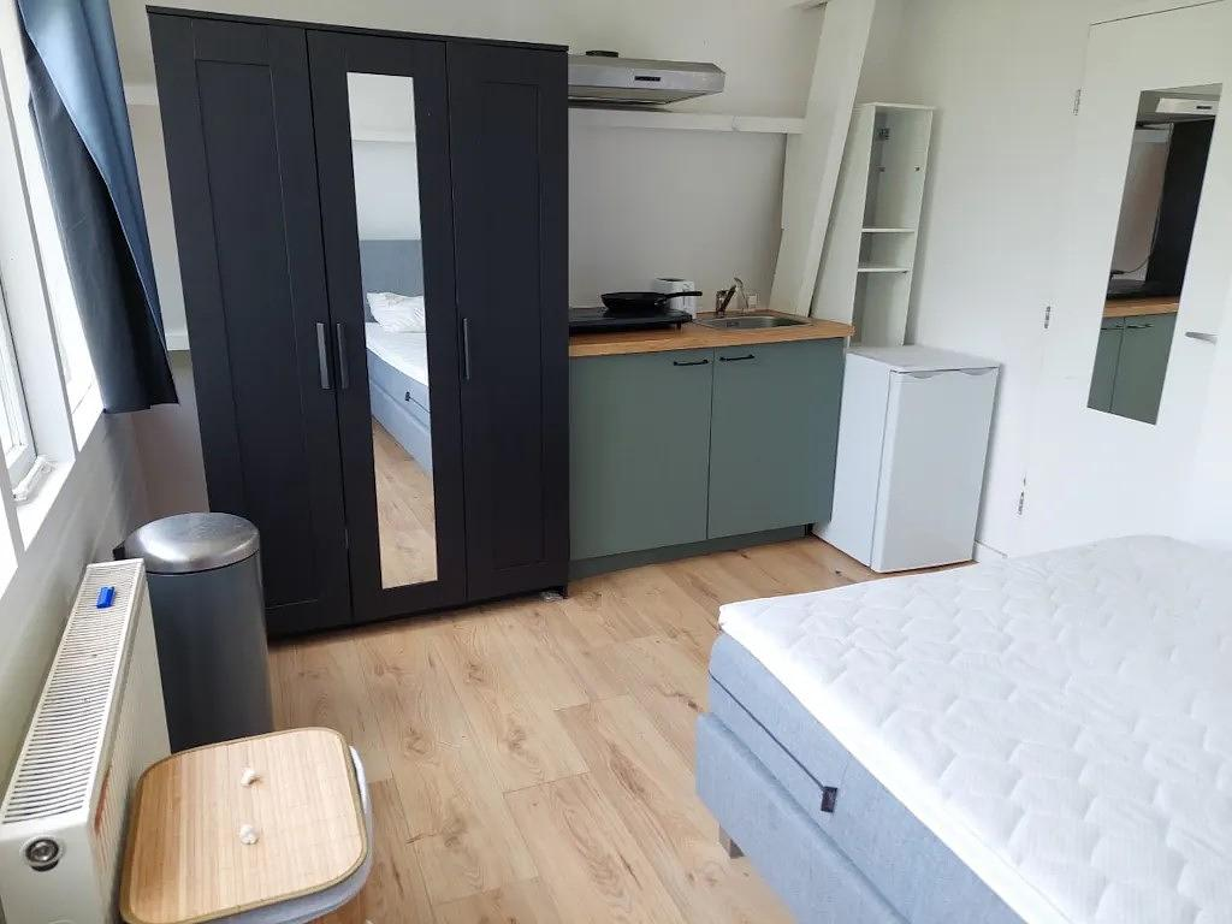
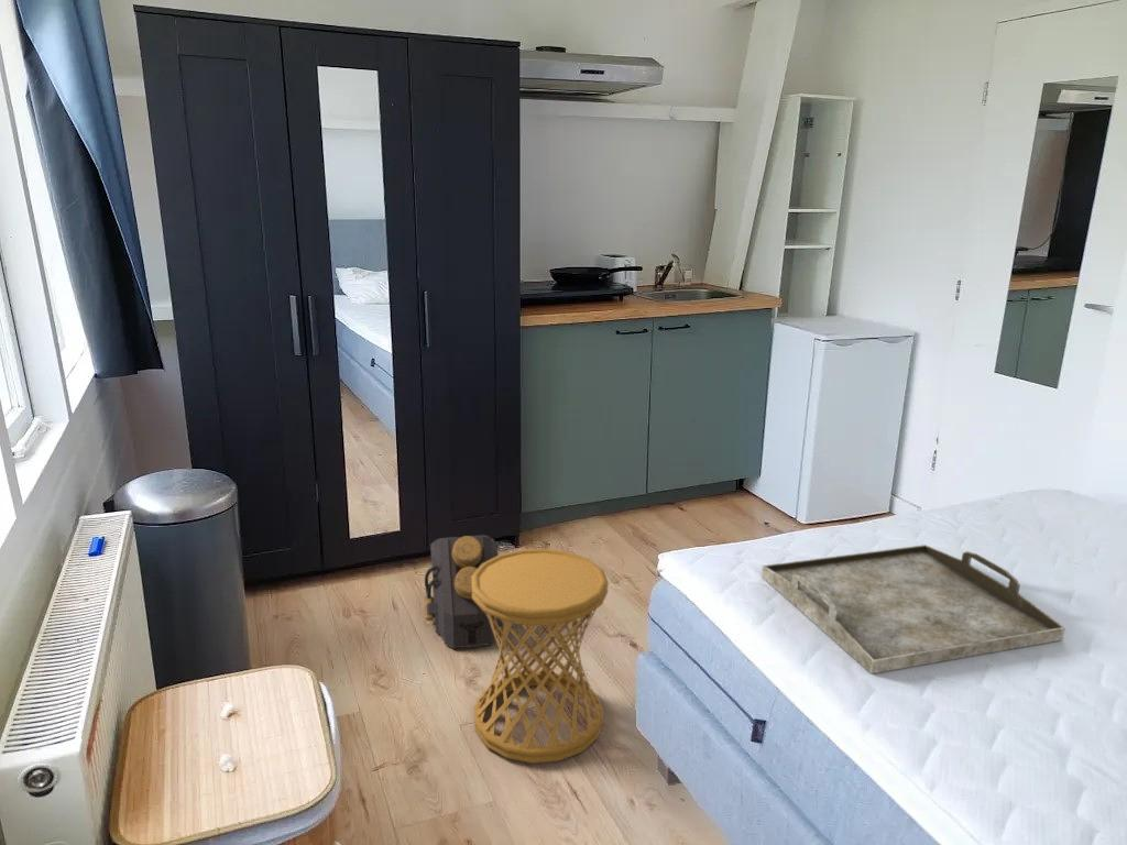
+ backpack [424,534,502,650]
+ side table [471,548,610,765]
+ serving tray [761,544,1066,674]
